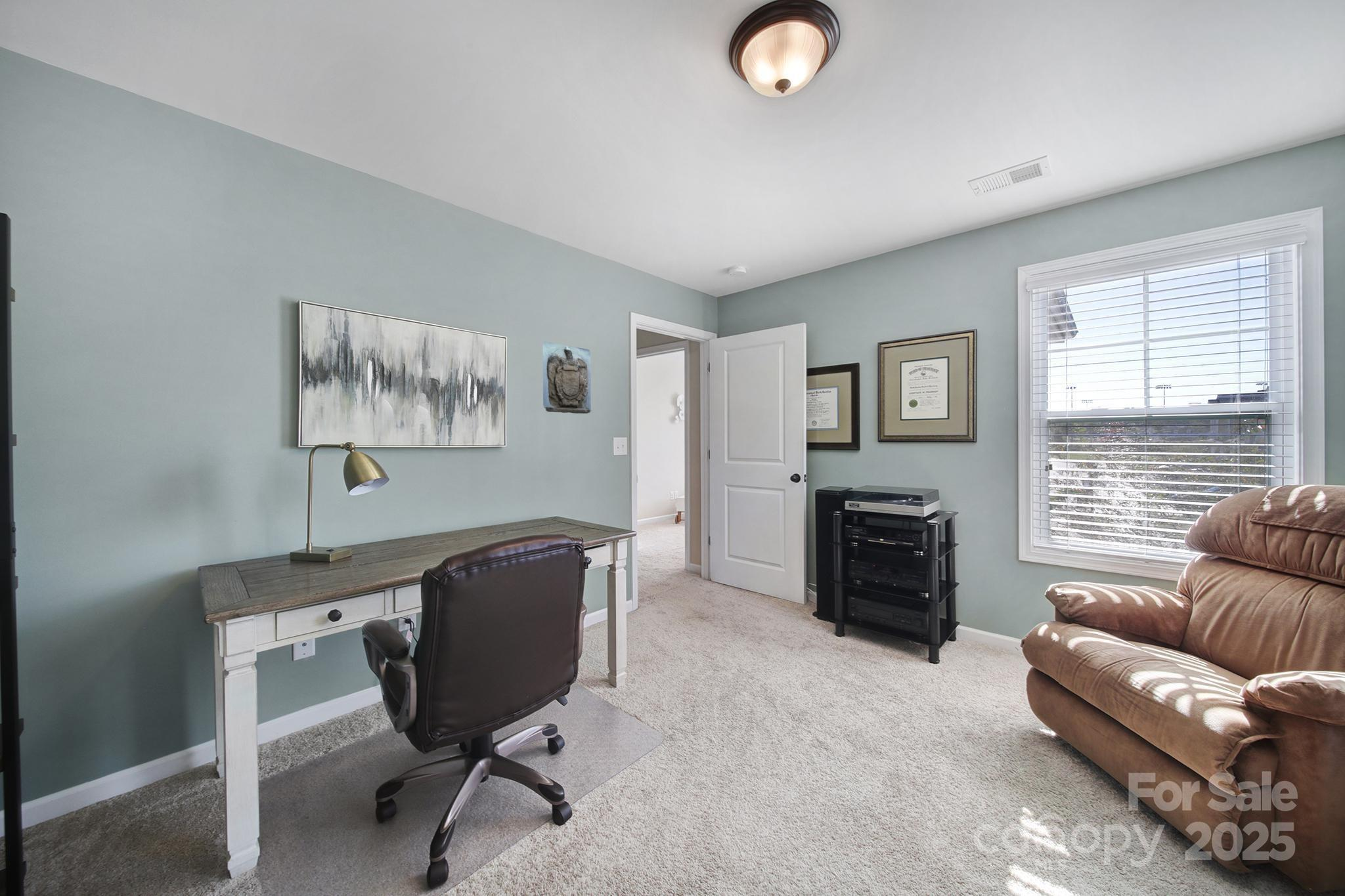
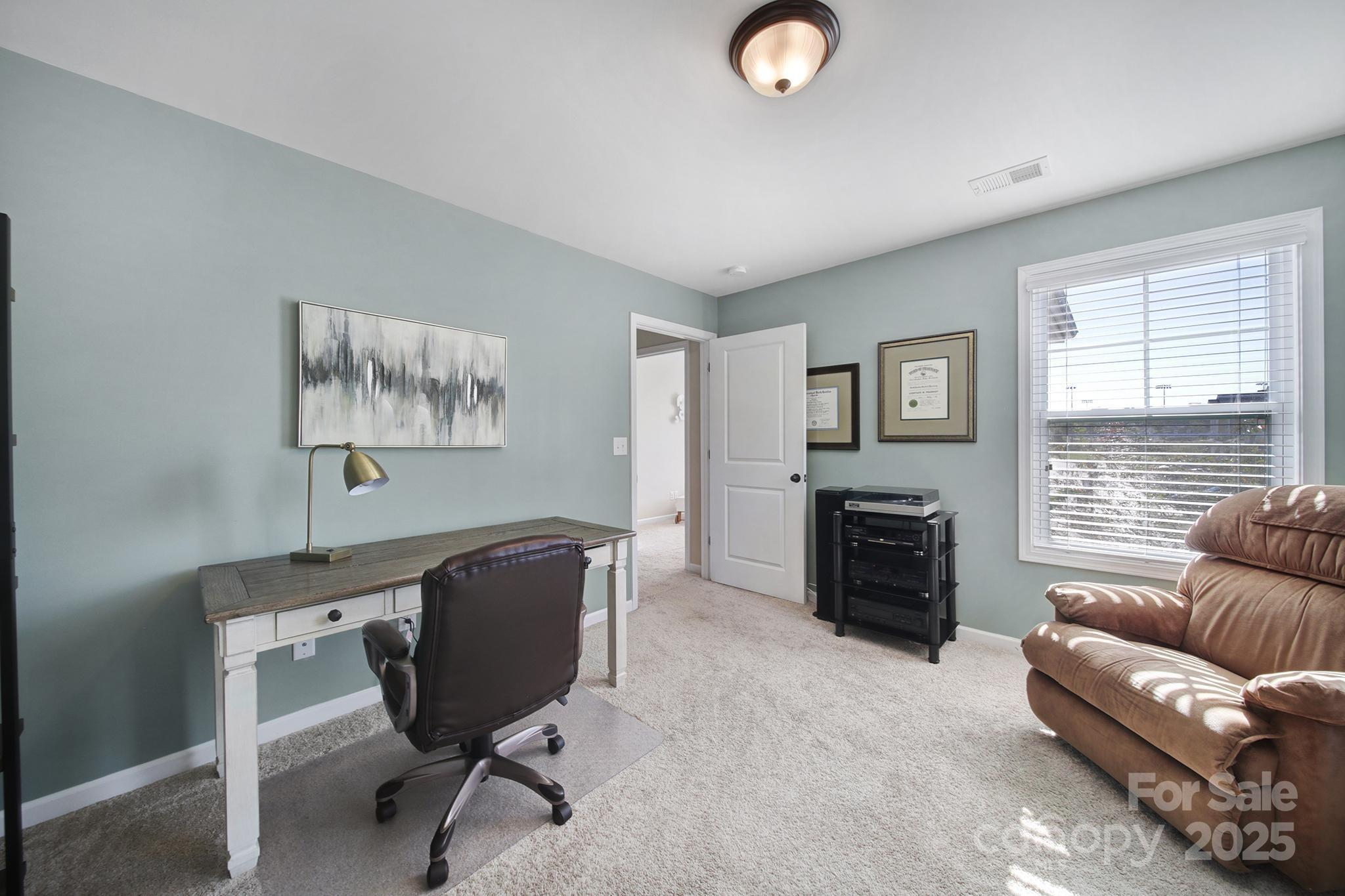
- wall sculpture [542,341,592,414]
